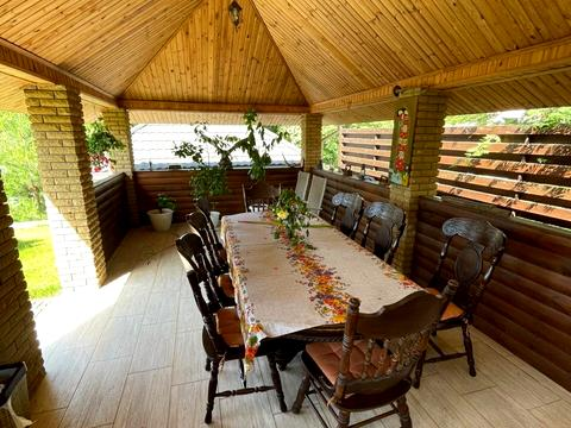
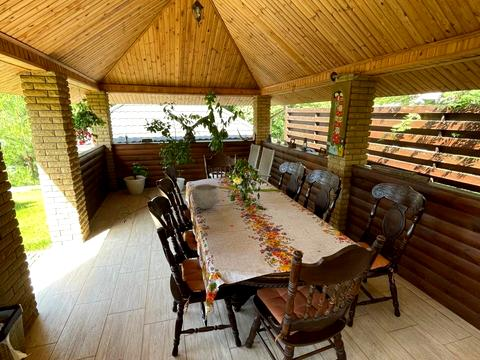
+ bowl [191,183,221,210]
